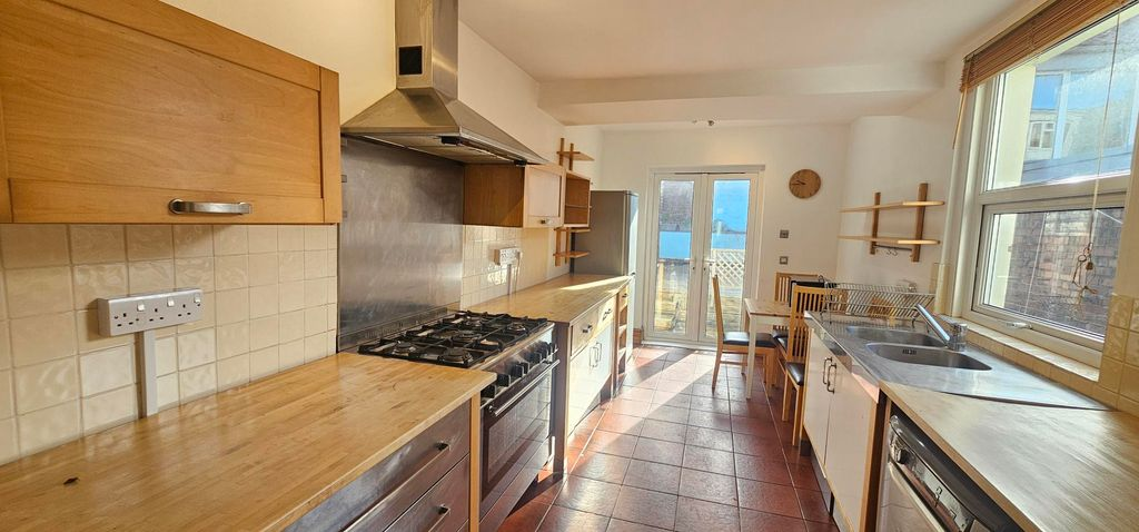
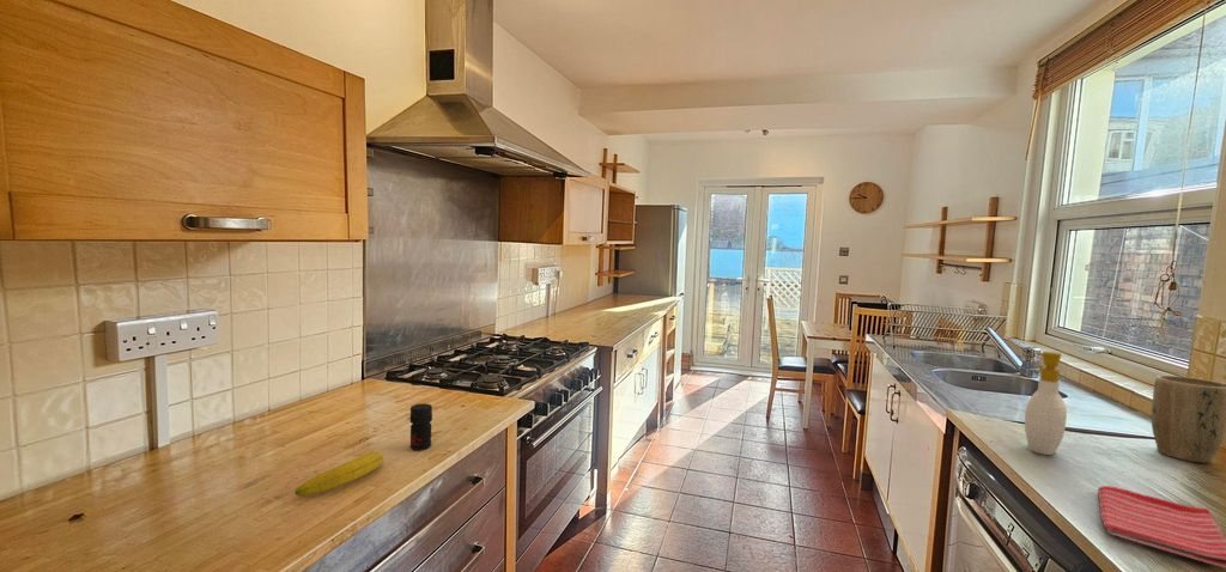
+ jar [409,402,433,451]
+ soap bottle [1024,351,1068,456]
+ dish towel [1097,485,1226,570]
+ fruit [293,450,384,497]
+ plant pot [1151,375,1226,464]
